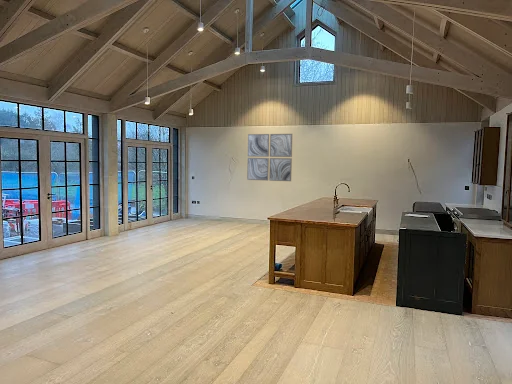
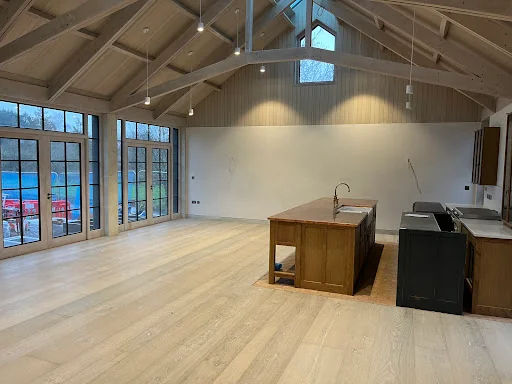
- wall art [246,133,293,182]
